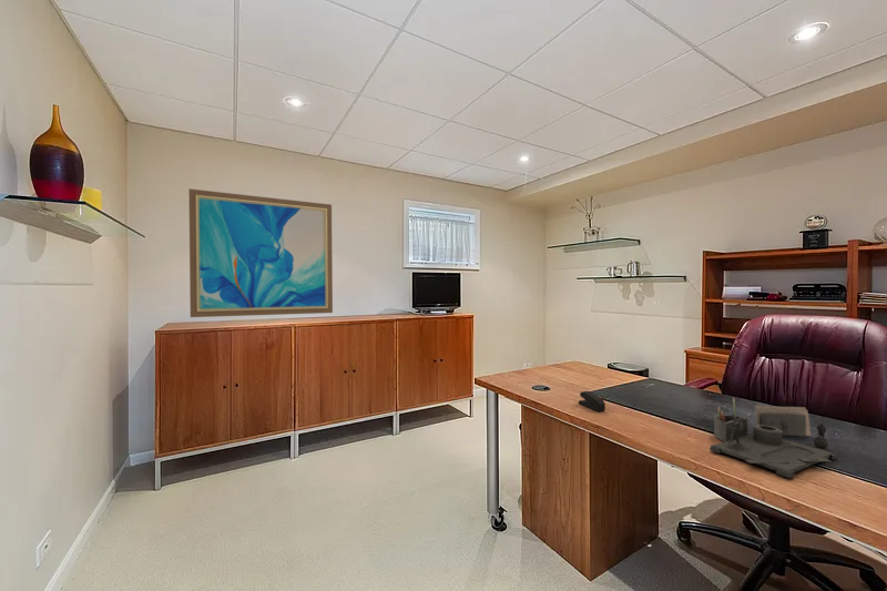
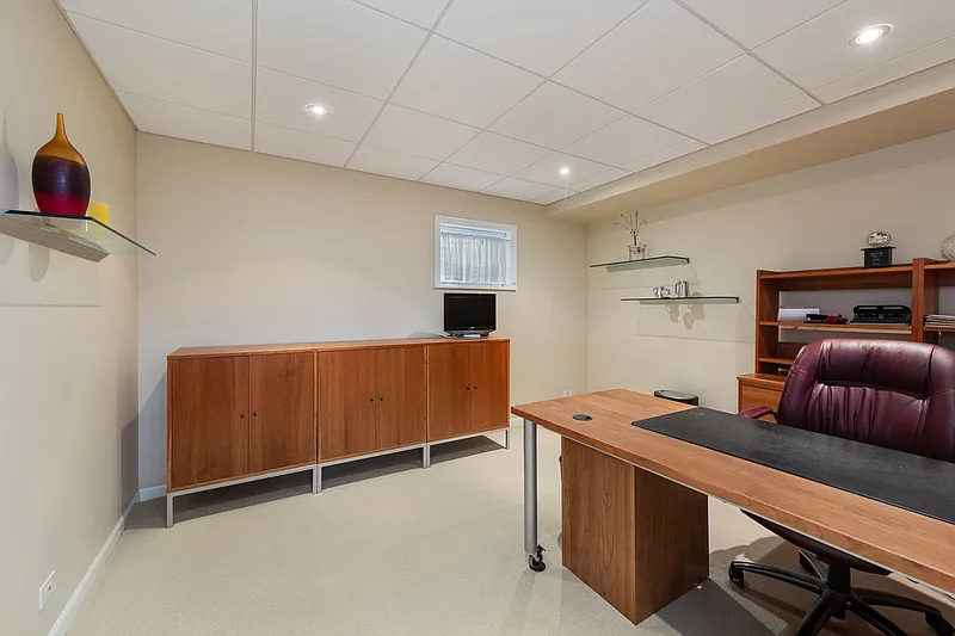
- stapler [578,390,606,412]
- desk organizer [708,395,838,479]
- wall art [187,187,334,318]
